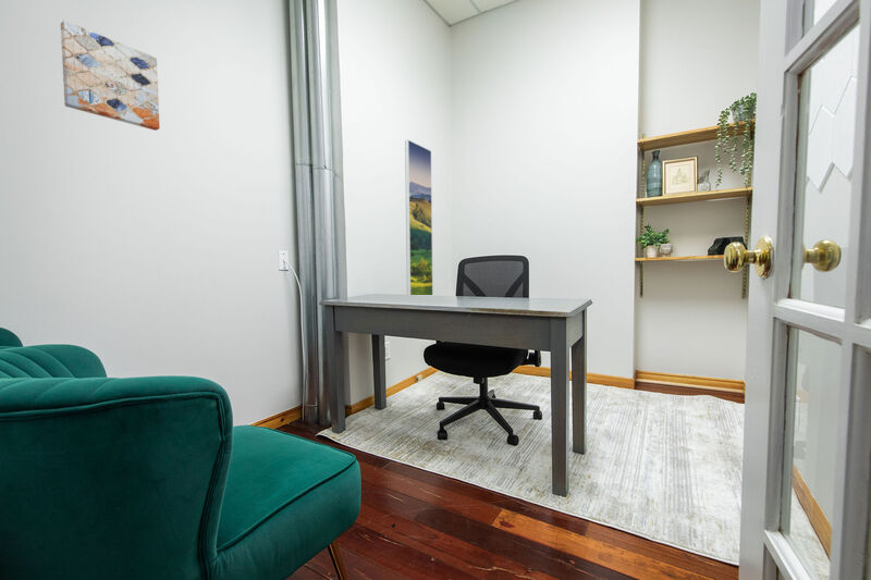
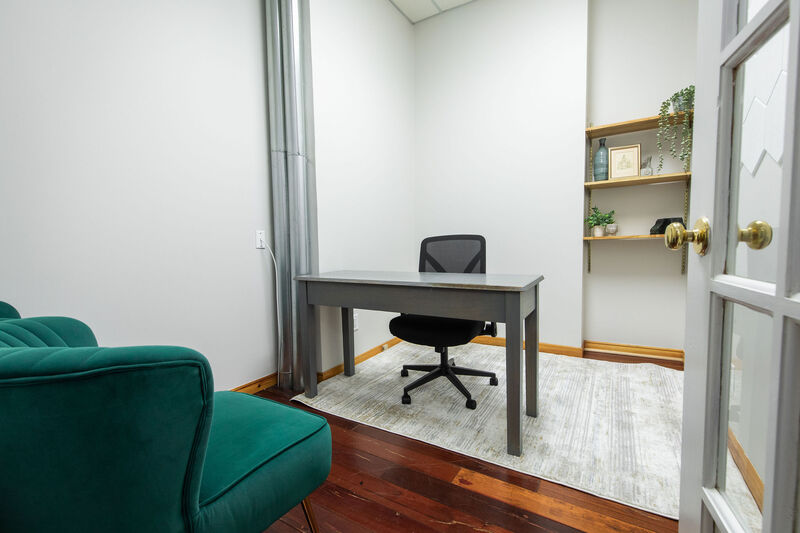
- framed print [404,138,434,296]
- wall art [60,20,161,132]
